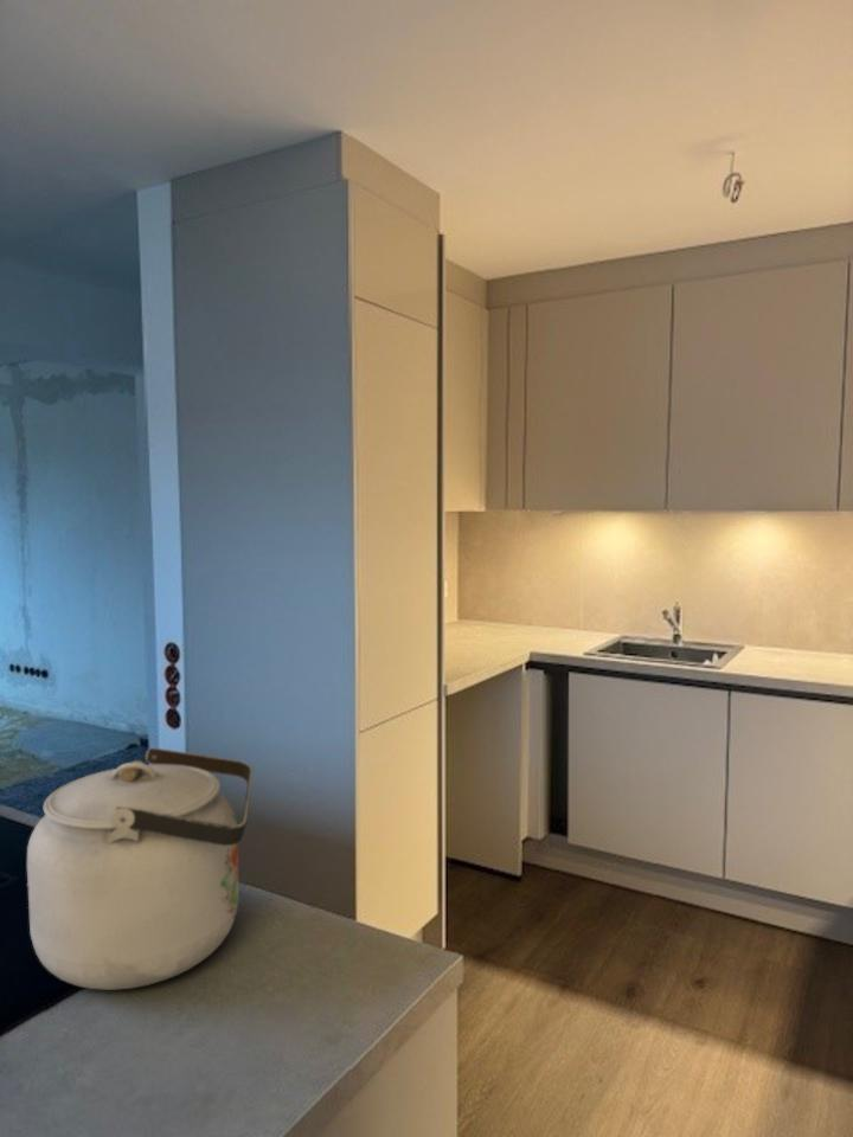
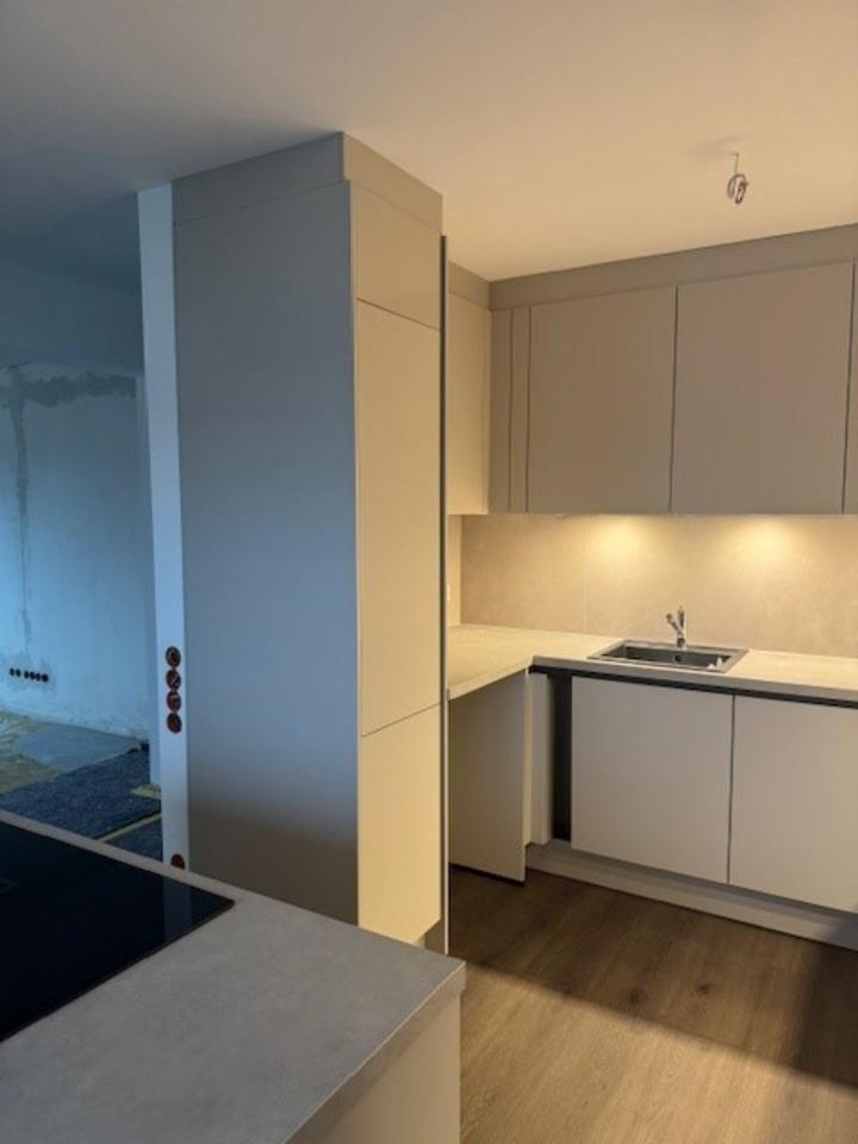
- kettle [26,746,254,991]
